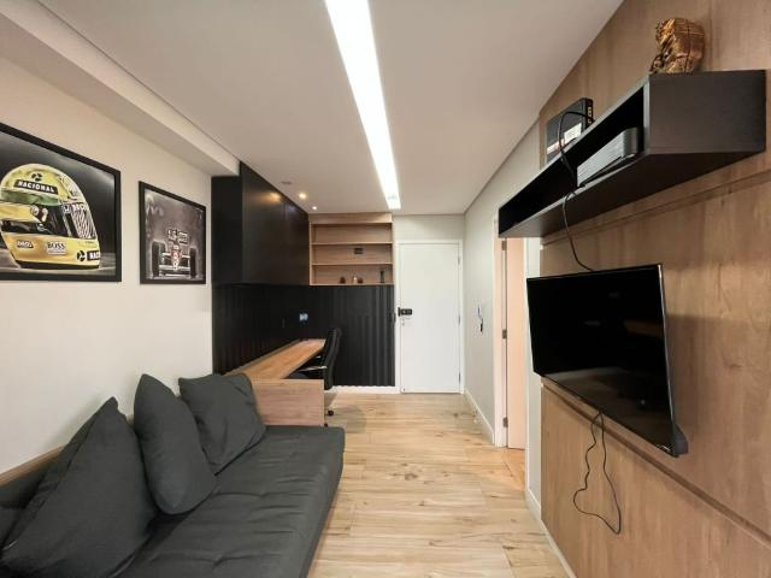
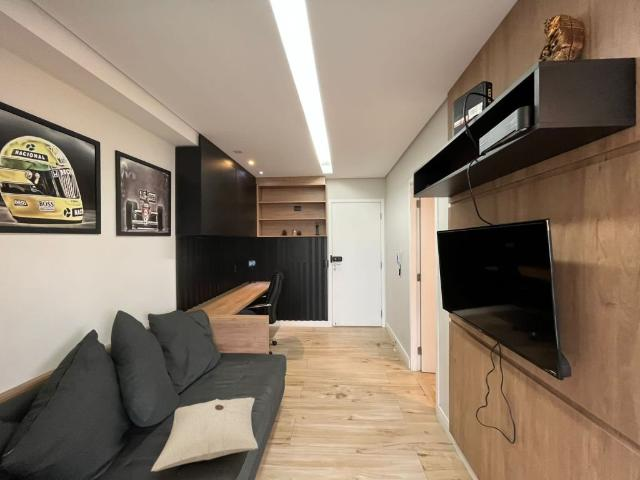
+ cushion [150,396,259,472]
